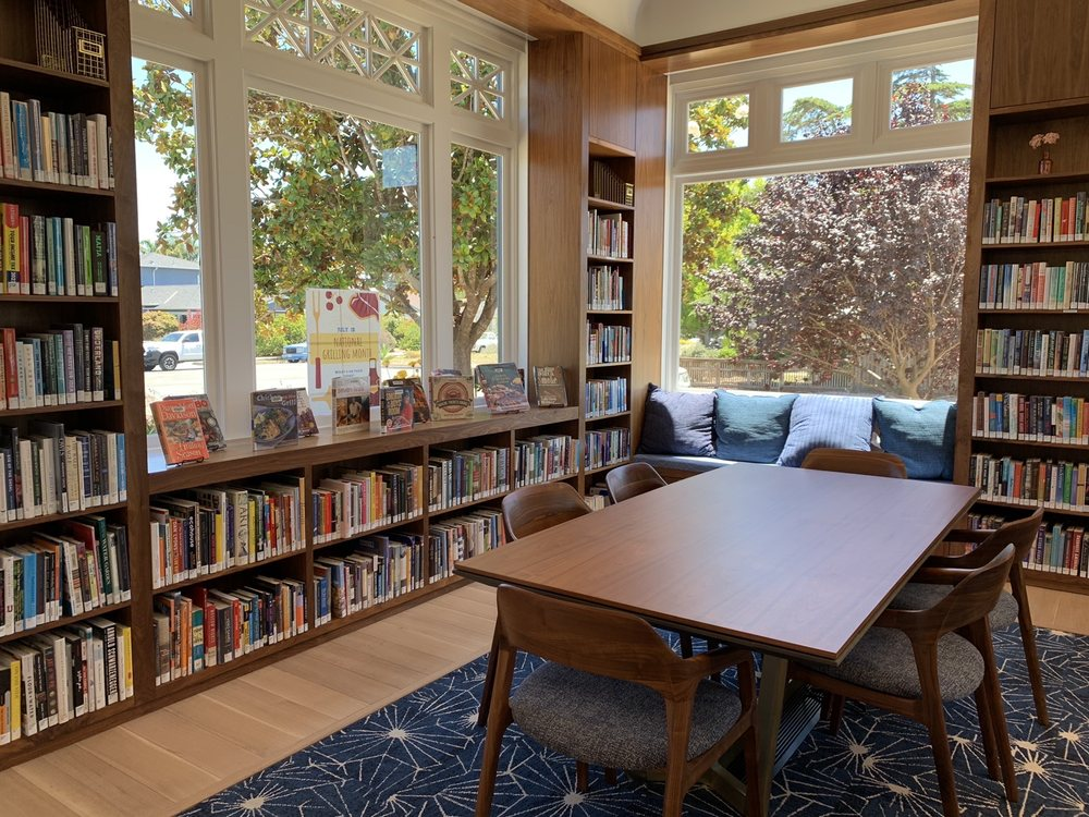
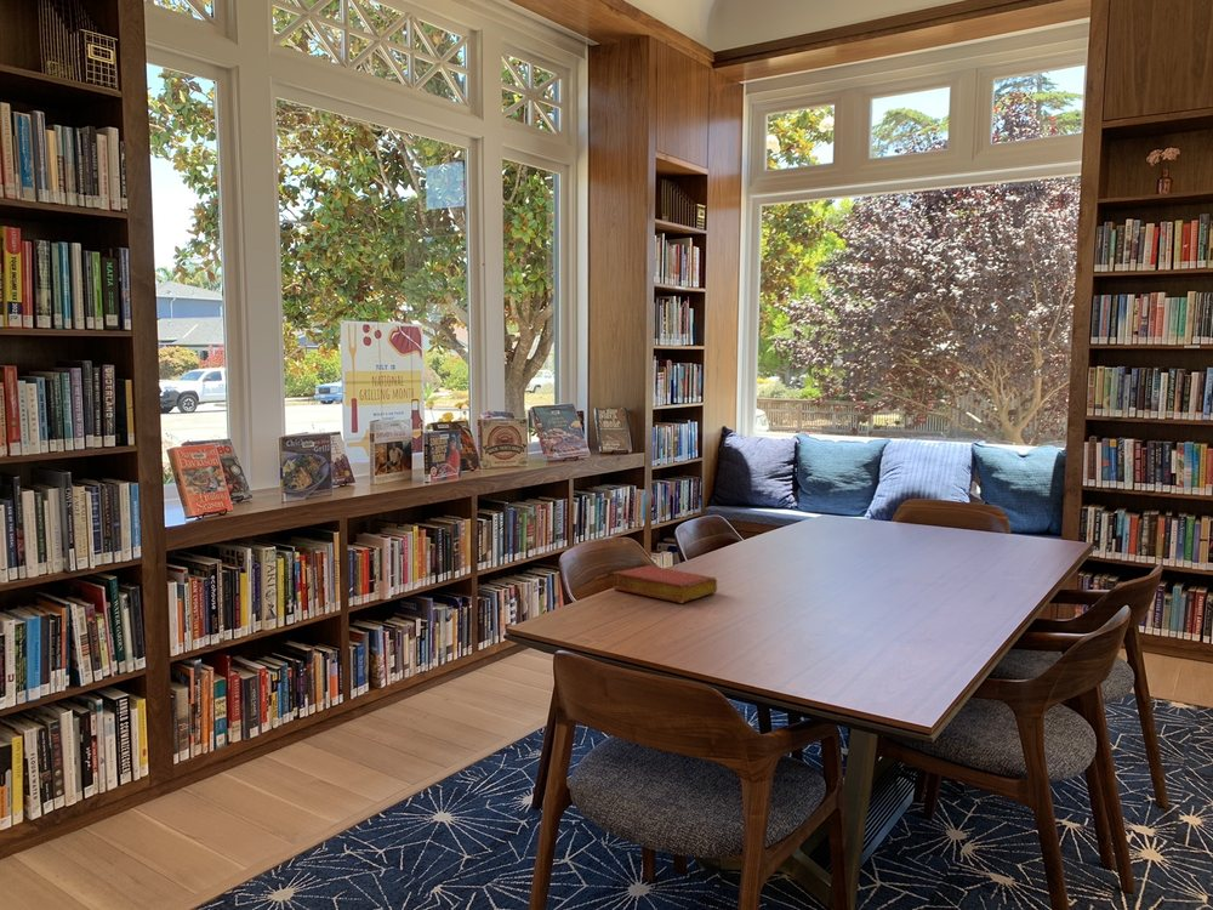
+ book [613,564,718,604]
